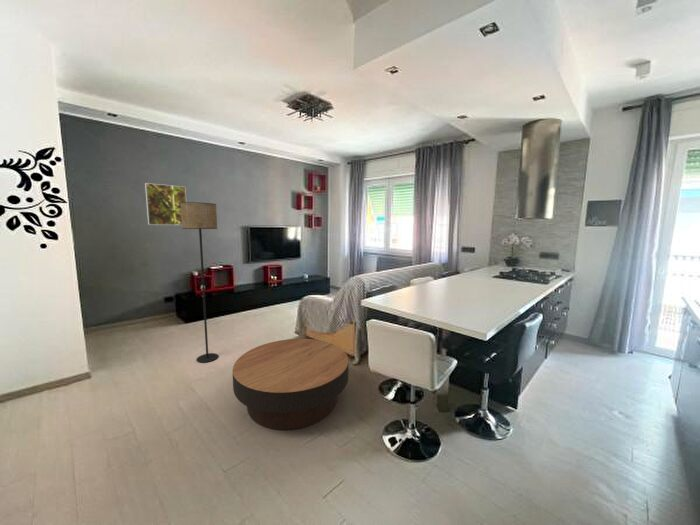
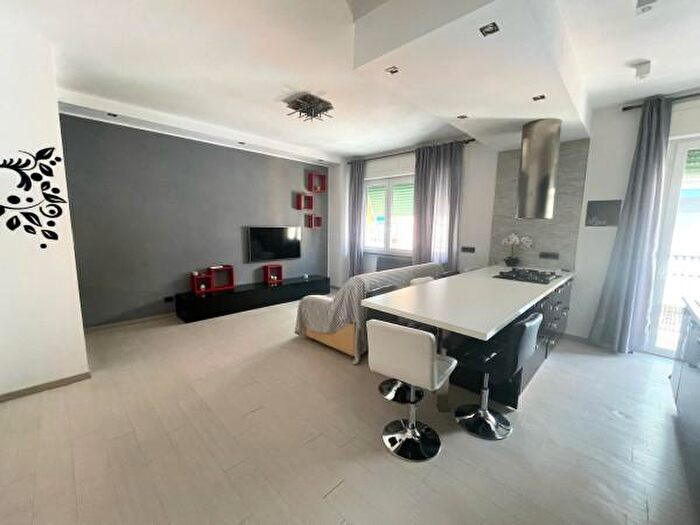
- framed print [144,182,188,226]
- floor lamp [180,201,219,364]
- coffee table [232,338,350,431]
